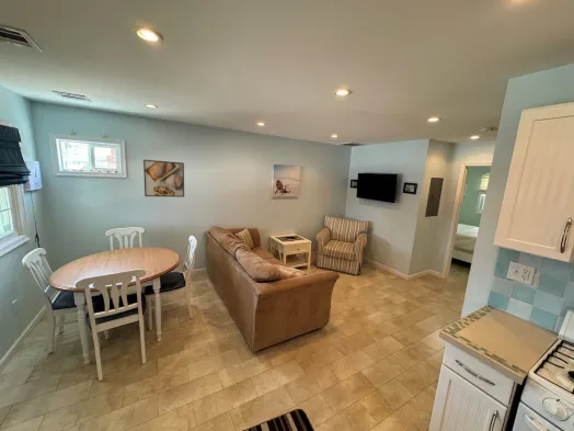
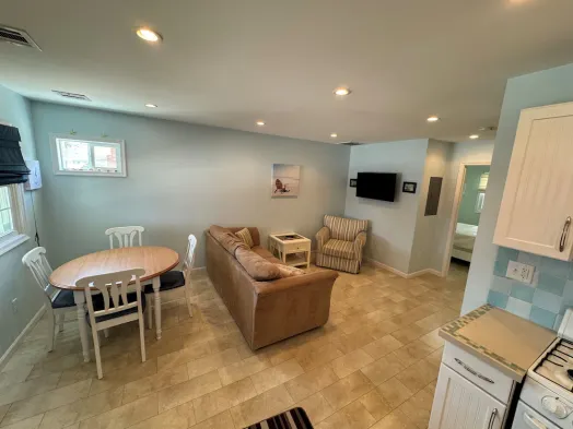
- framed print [142,159,185,199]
